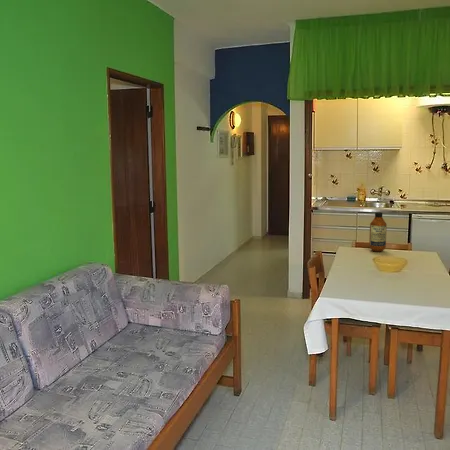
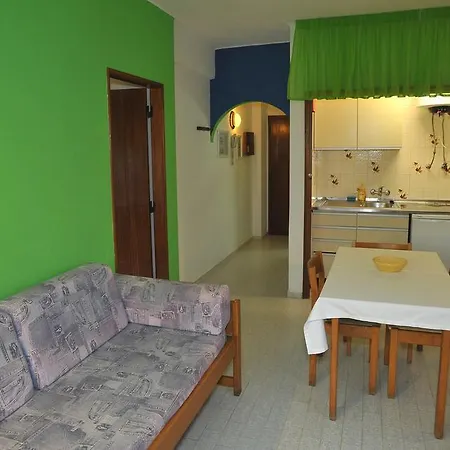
- bottle [368,211,388,252]
